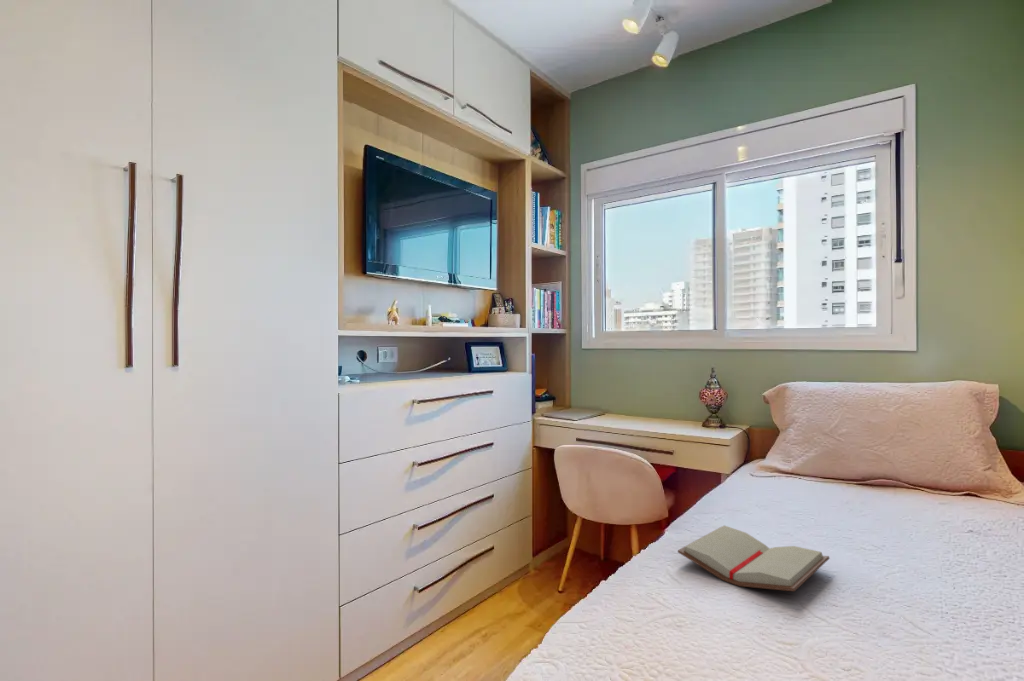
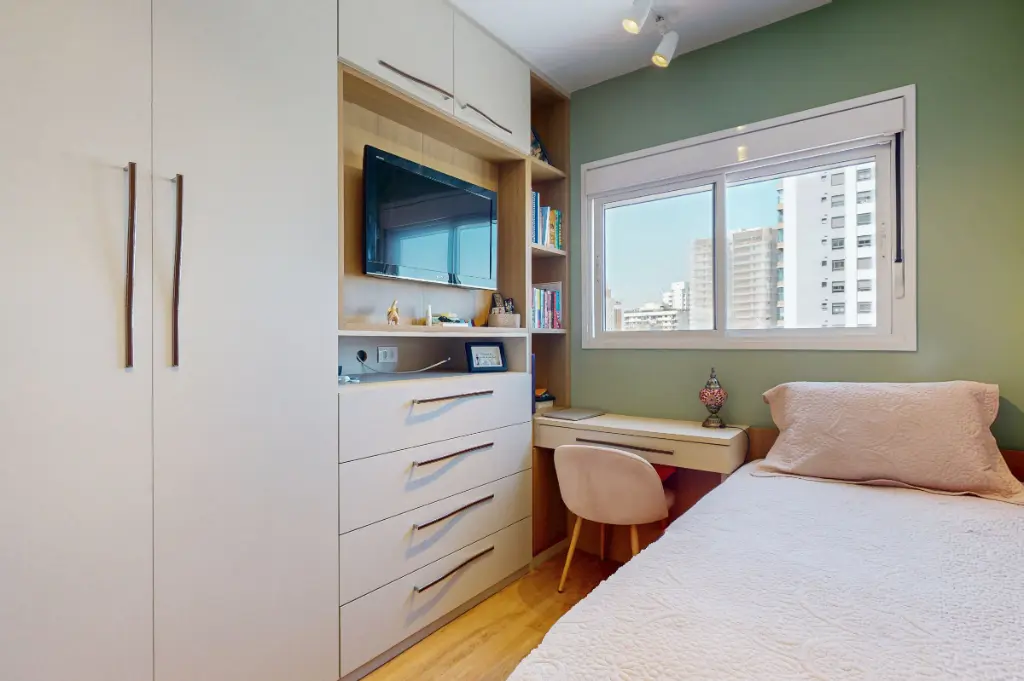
- paperback book [677,524,831,592]
